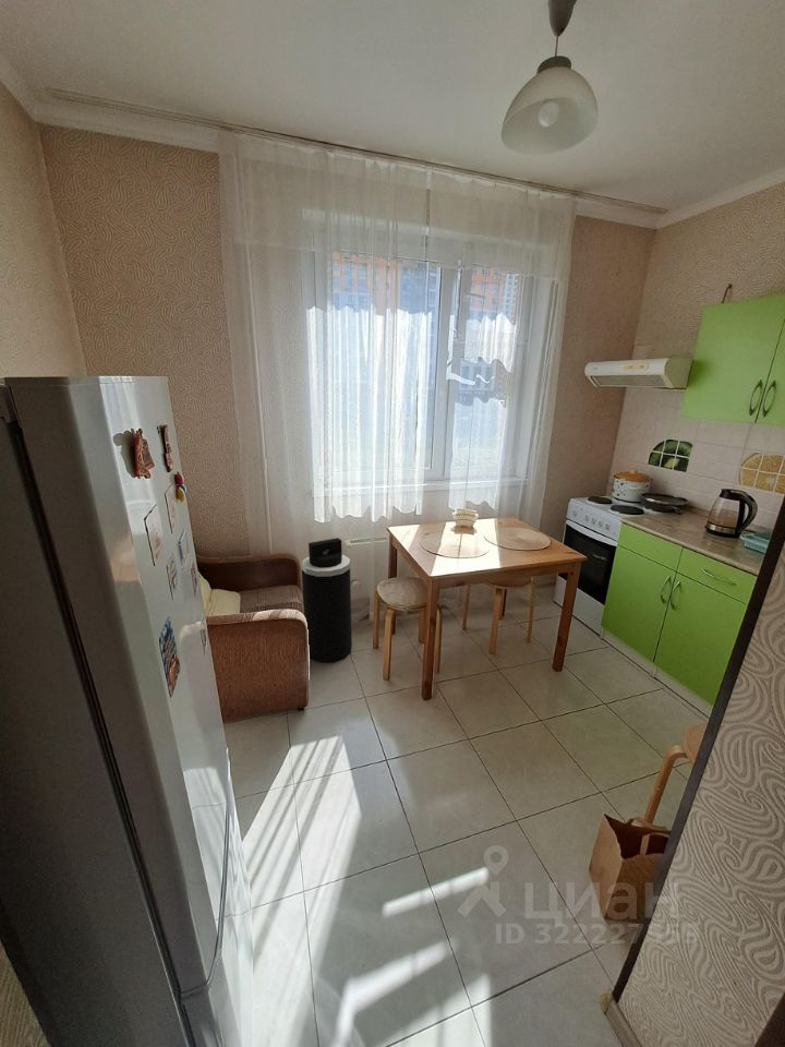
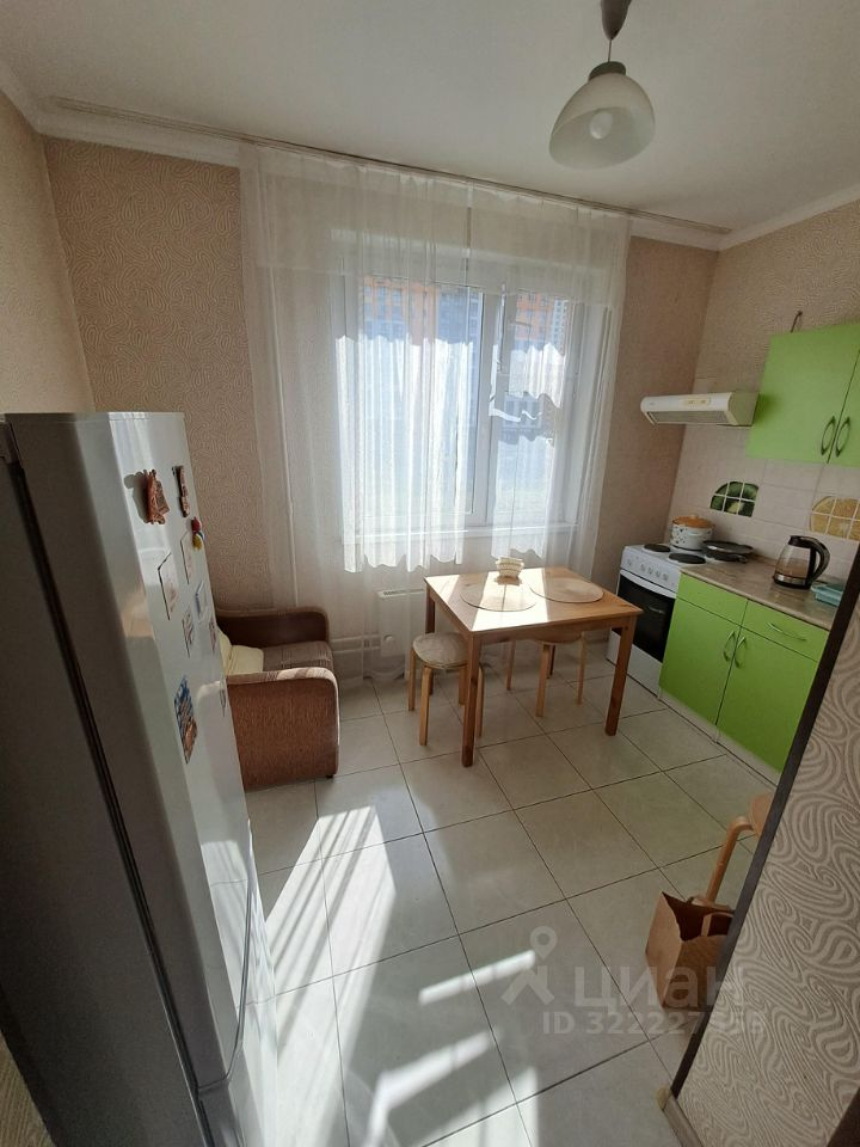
- trash can [301,537,353,663]
